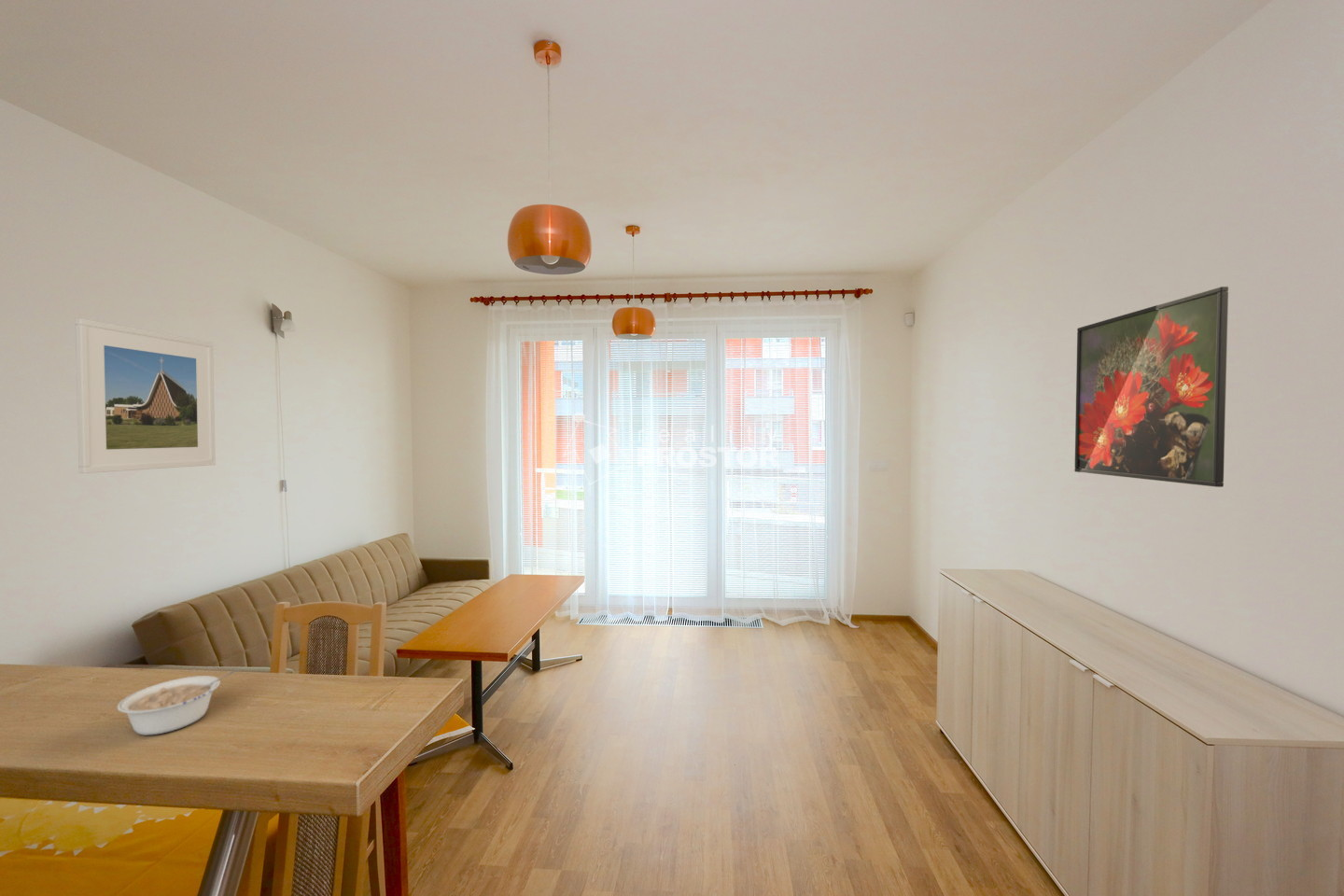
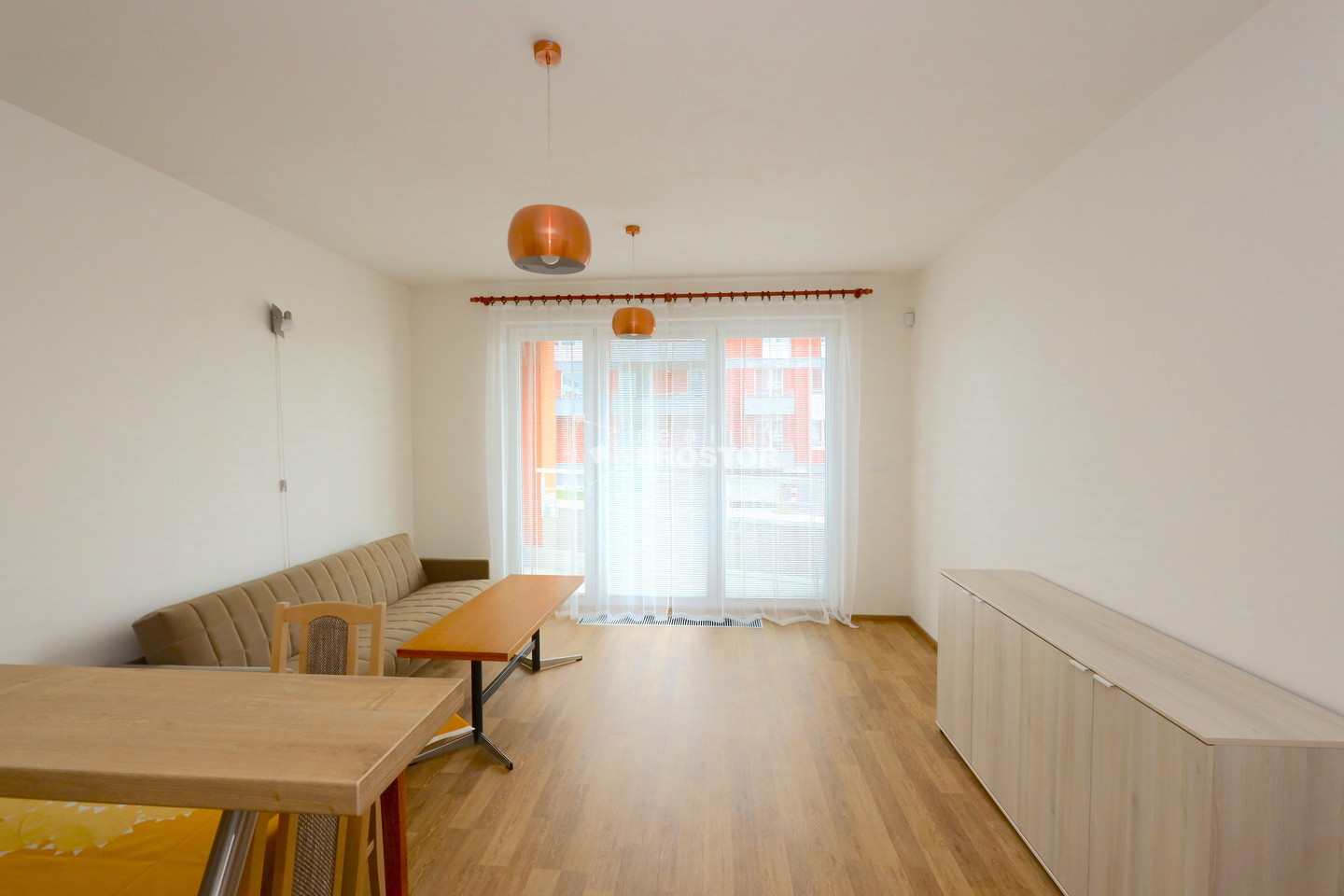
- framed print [75,317,217,474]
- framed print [1073,286,1229,488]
- legume [117,667,240,736]
